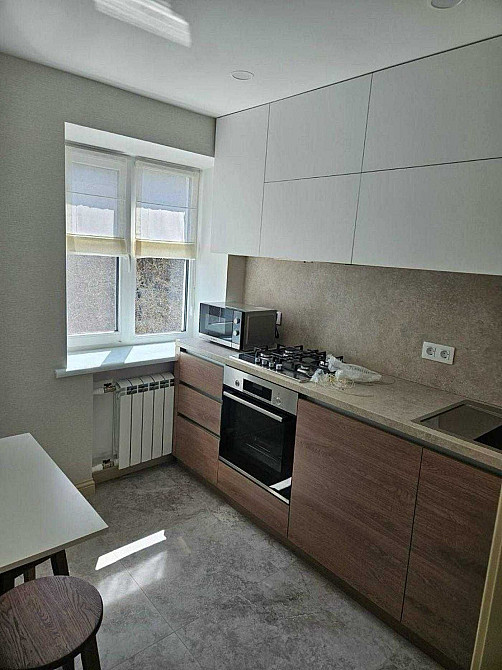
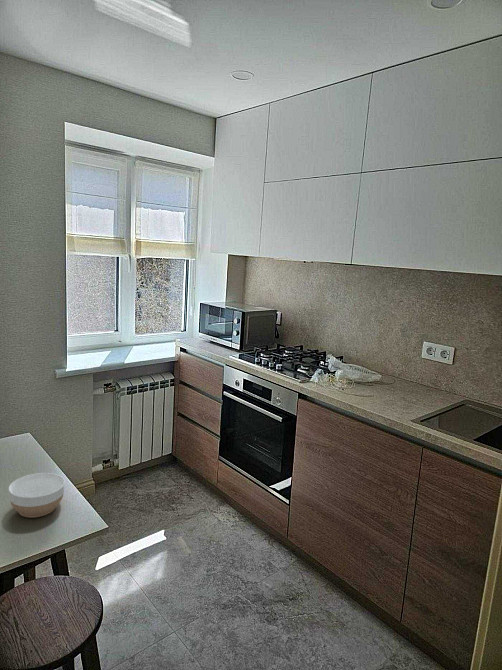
+ bowl [7,472,66,518]
